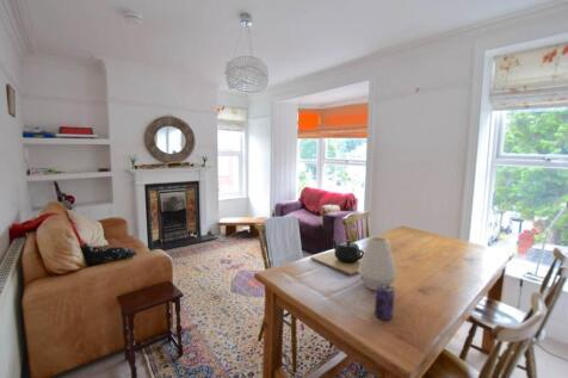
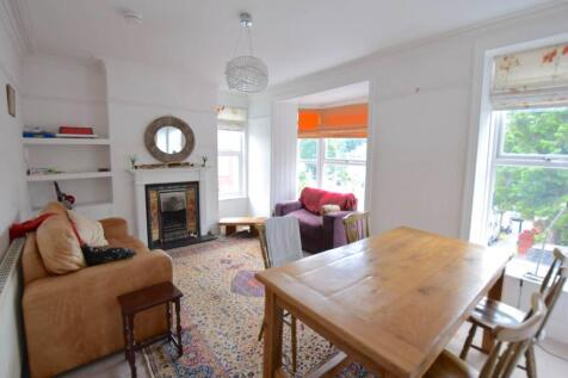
- vase [358,236,397,292]
- teapot [309,238,365,277]
- beverage can [373,284,395,321]
